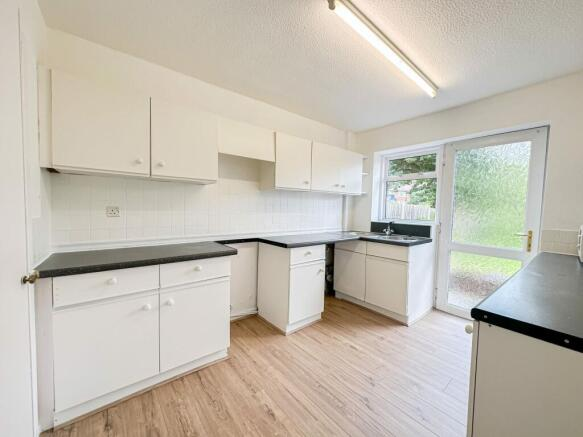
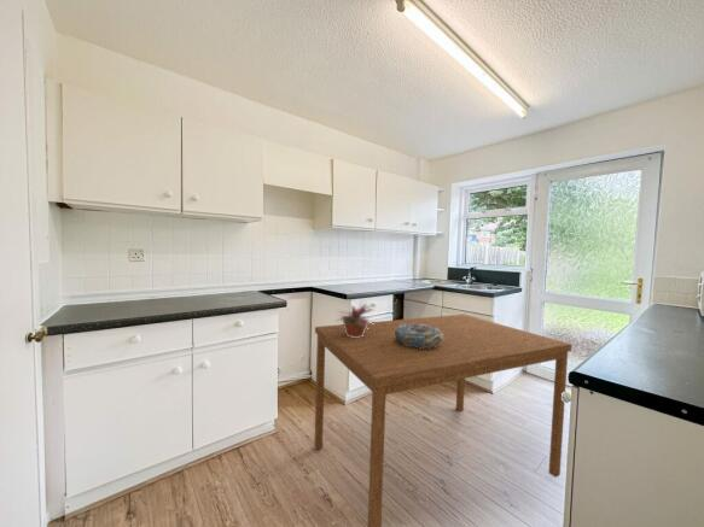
+ potted plant [333,300,374,338]
+ dining table [314,314,572,527]
+ decorative bowl [395,323,443,349]
